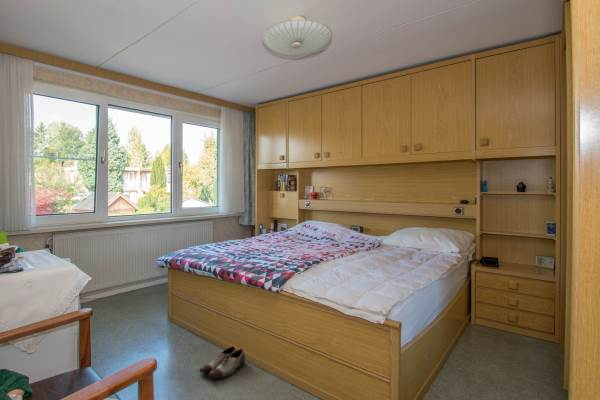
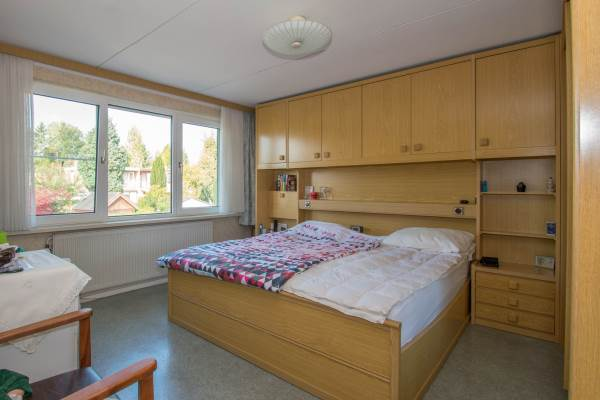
- shoe [198,345,246,379]
